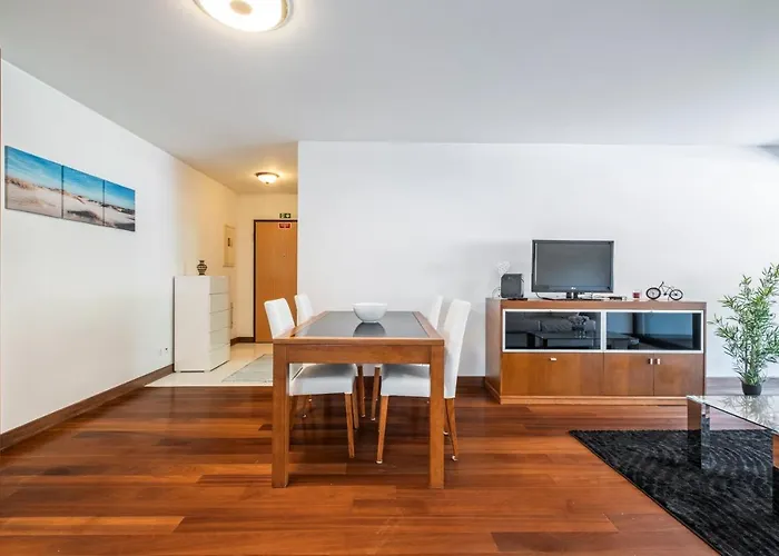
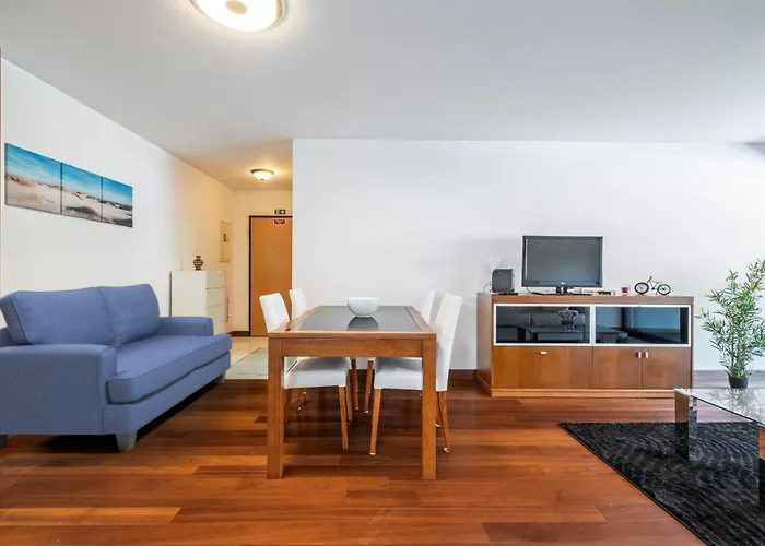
+ sofa [0,283,233,452]
